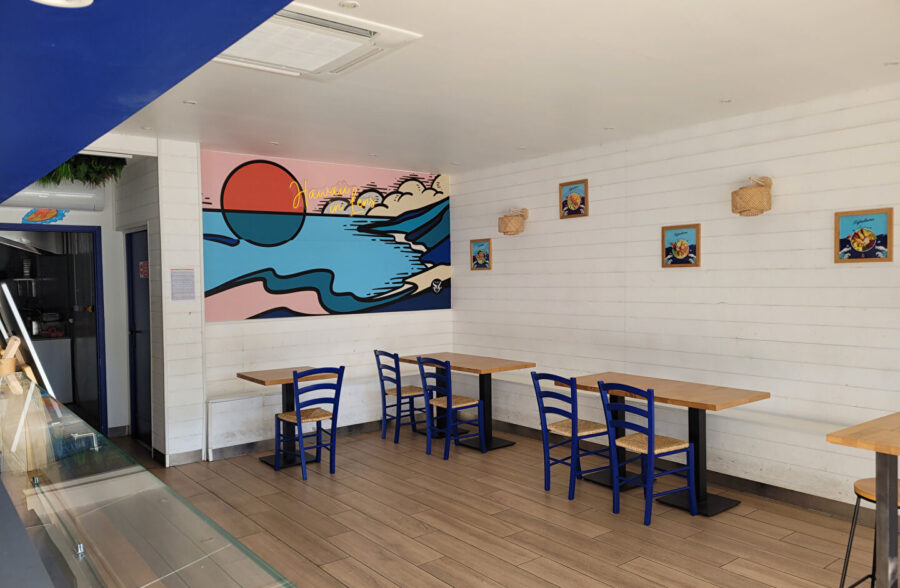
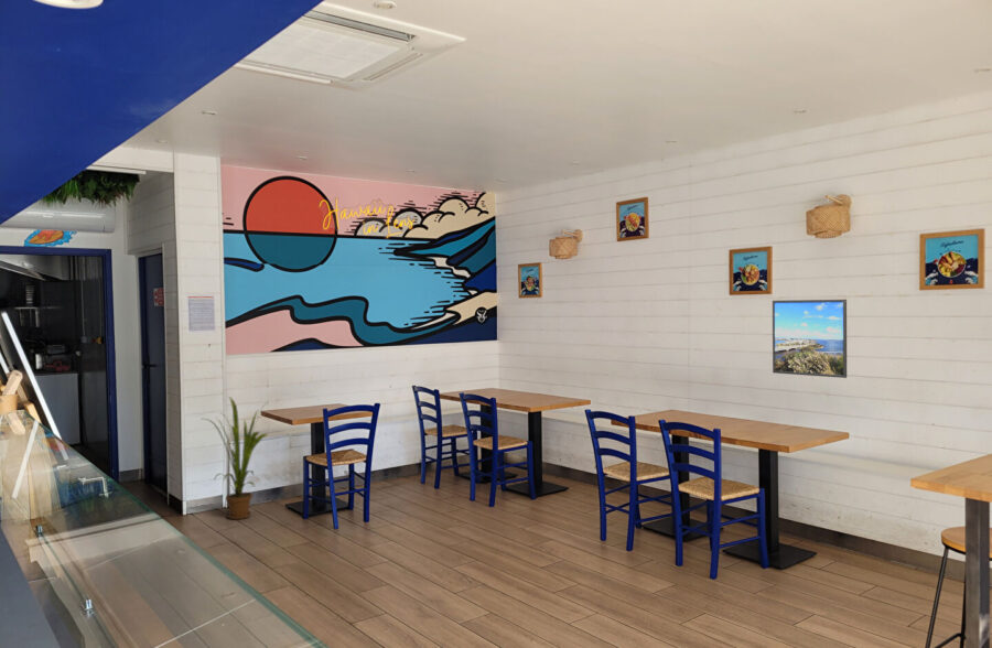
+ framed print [772,299,848,379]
+ house plant [202,396,270,520]
